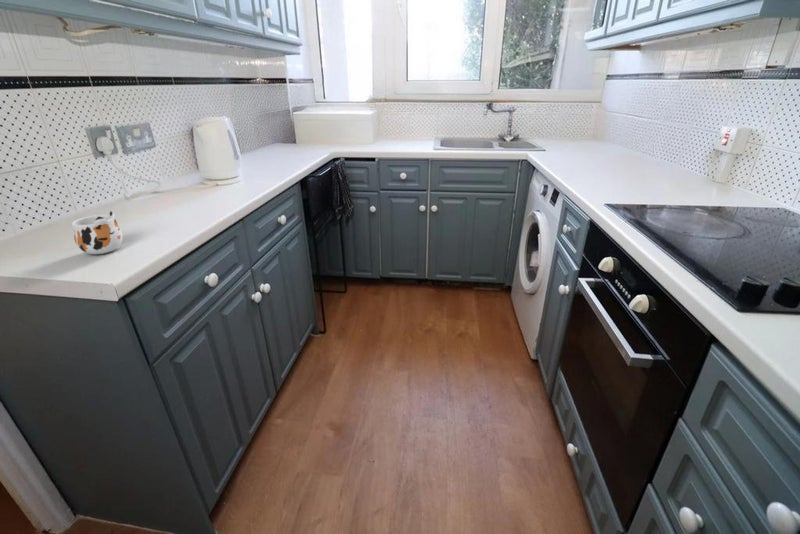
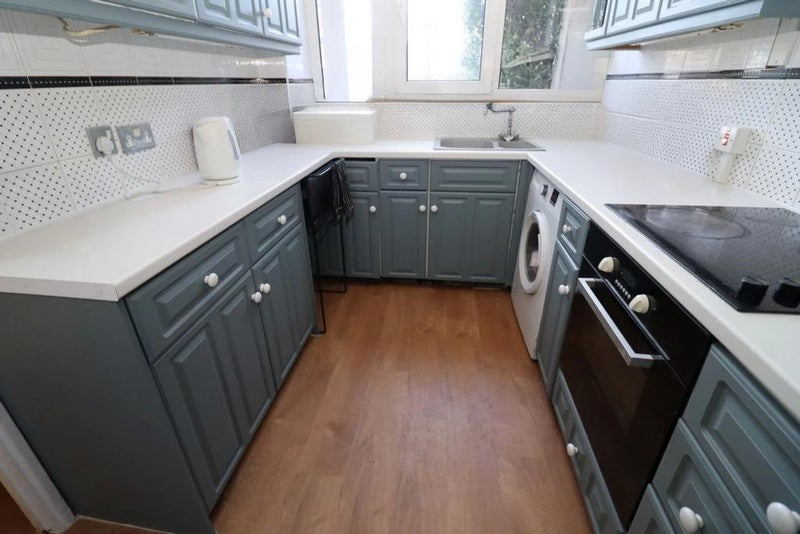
- mug [70,210,124,255]
